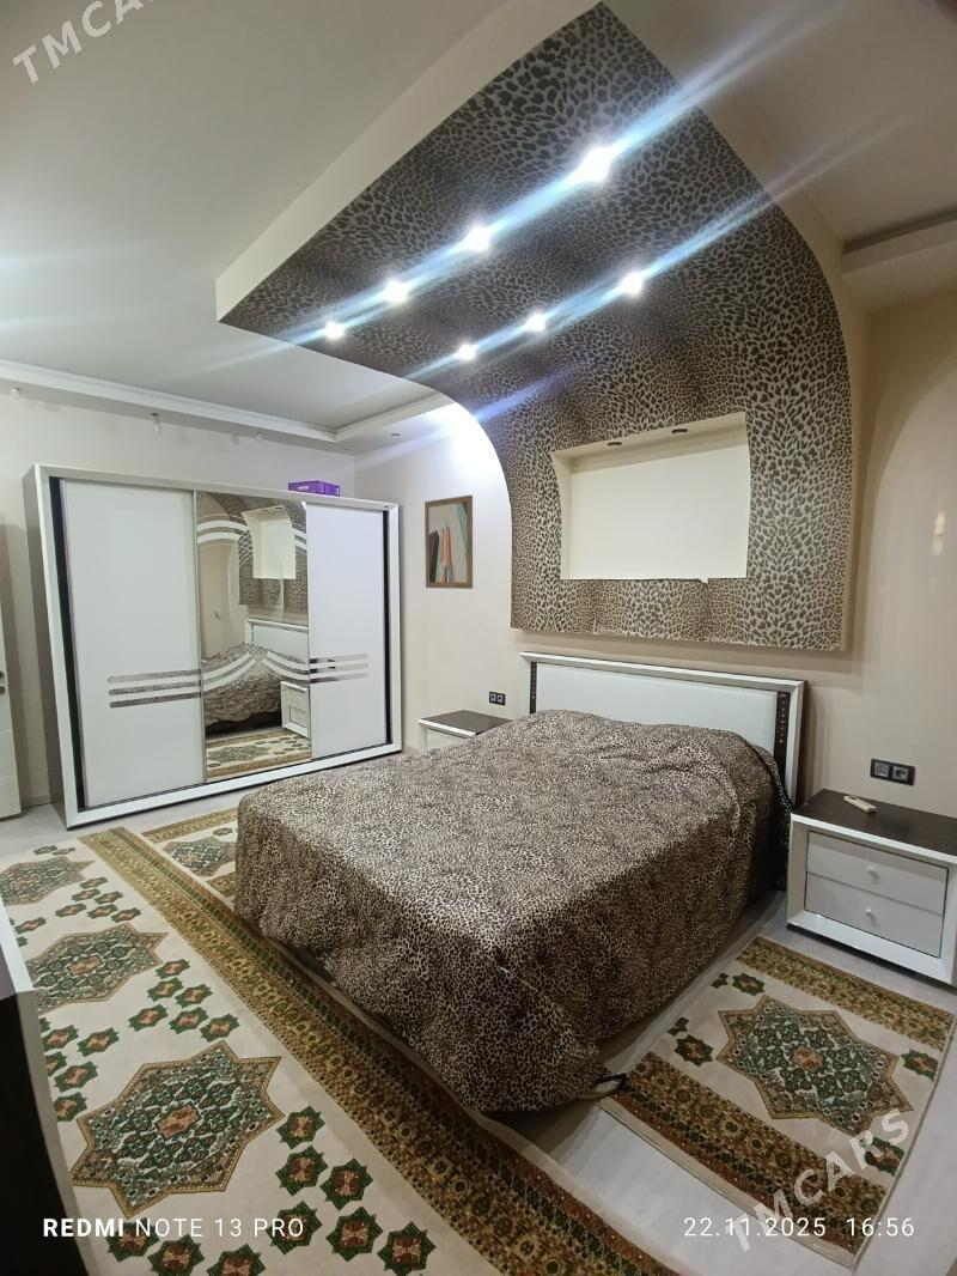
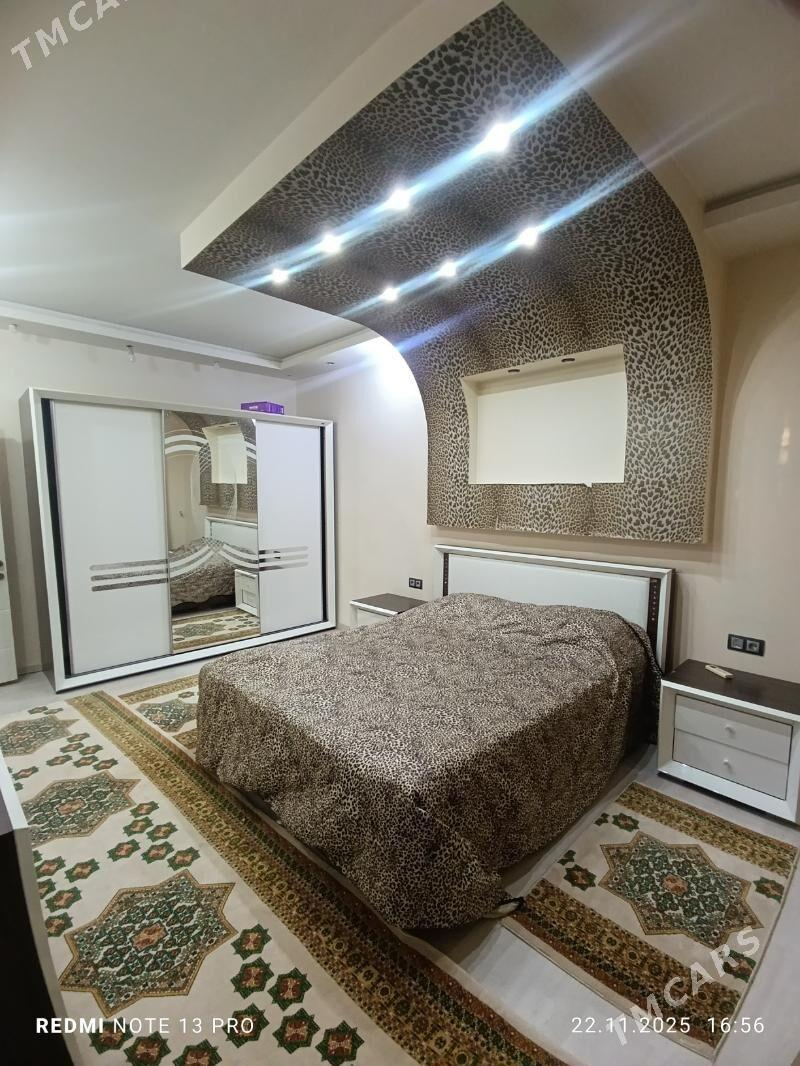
- wall art [423,493,474,590]
